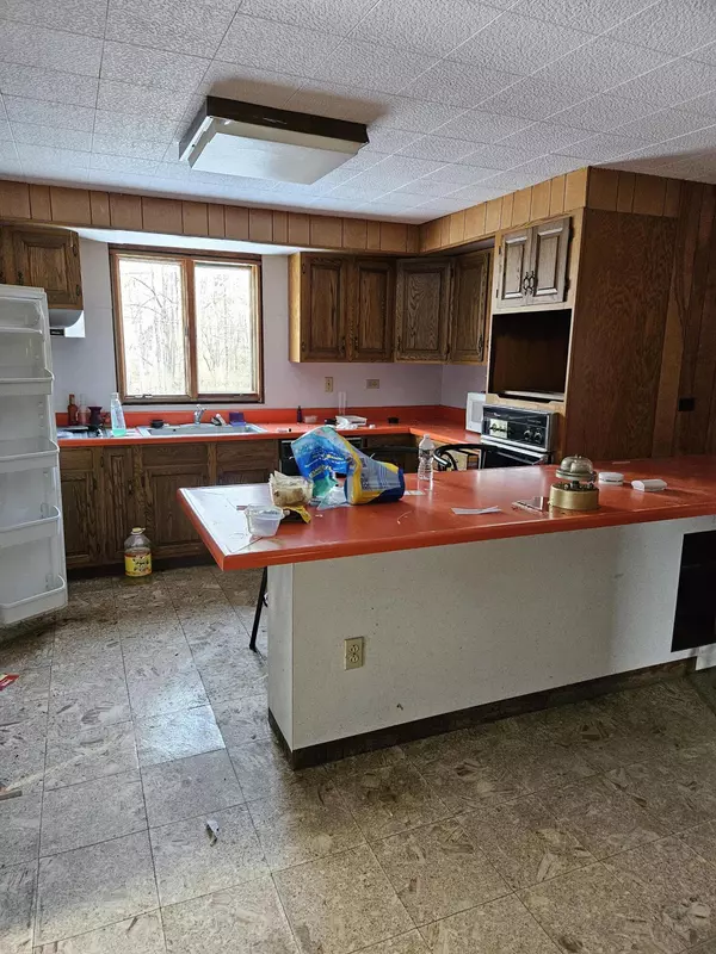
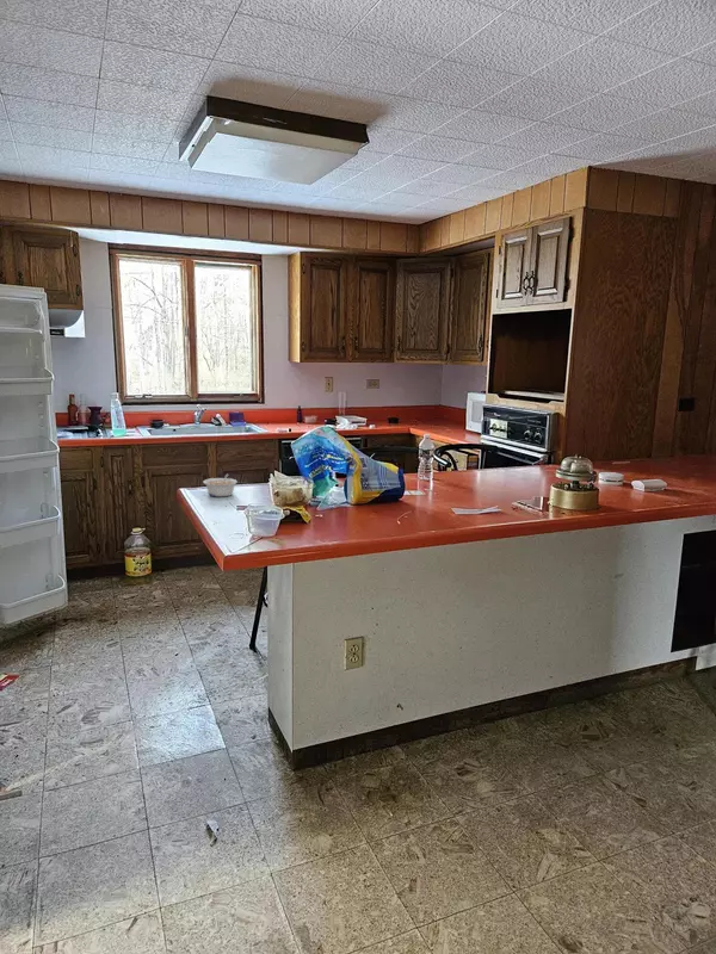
+ legume [202,473,239,497]
